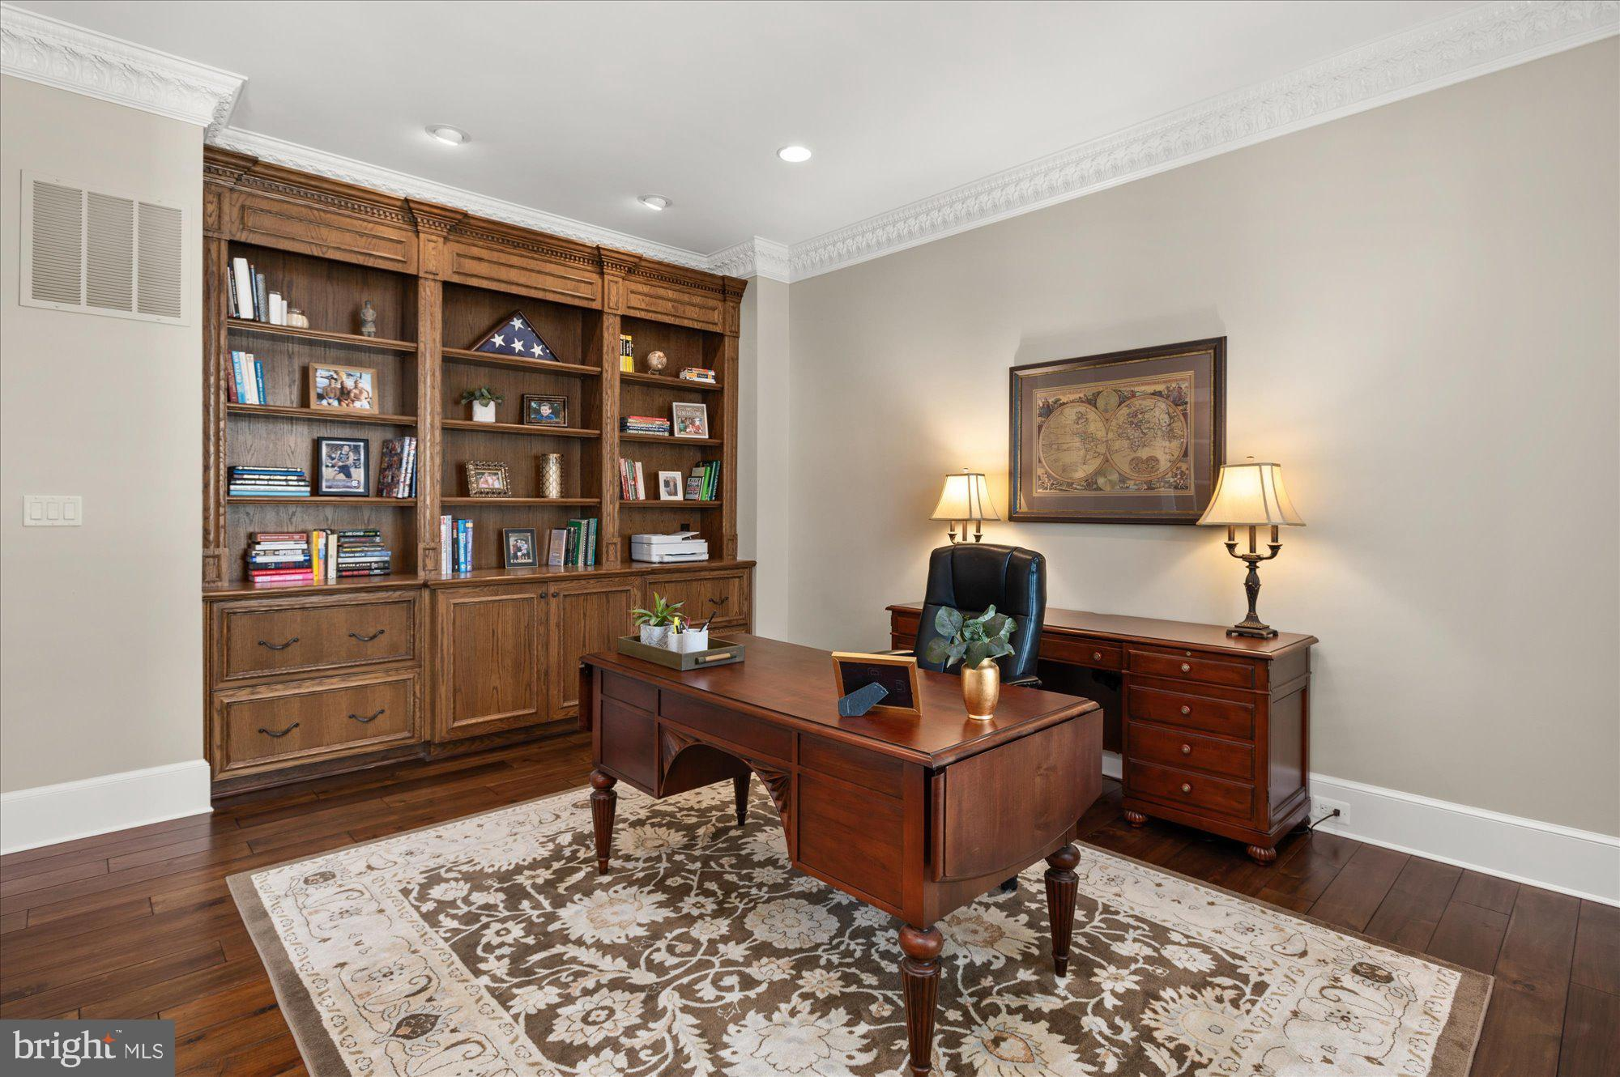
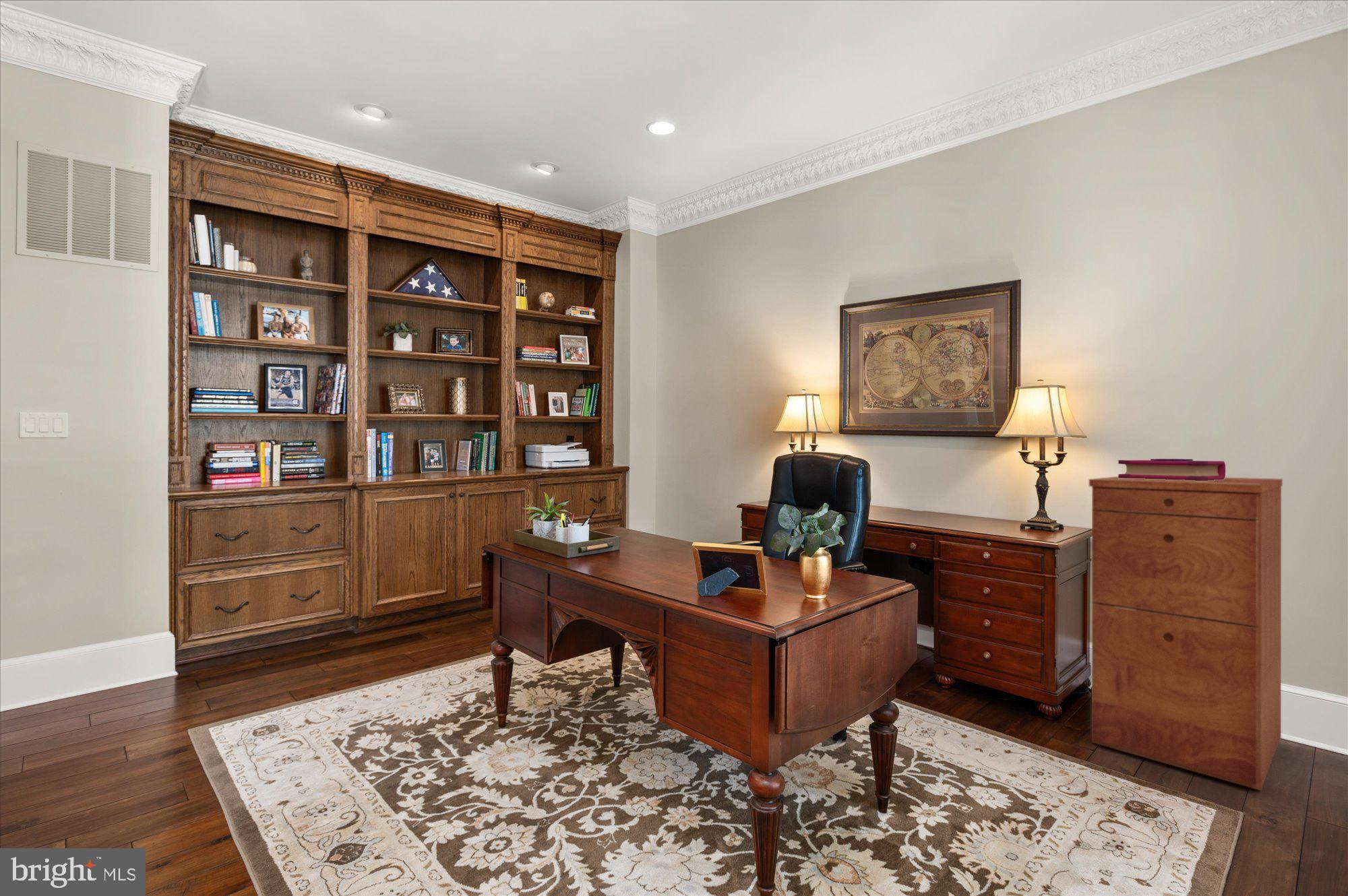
+ filing cabinet [1089,476,1283,791]
+ book [1117,458,1226,481]
